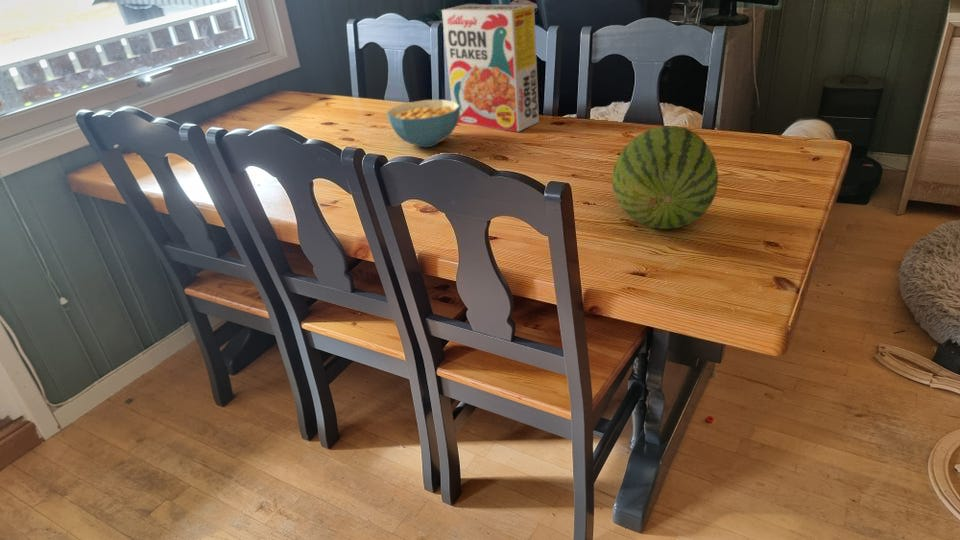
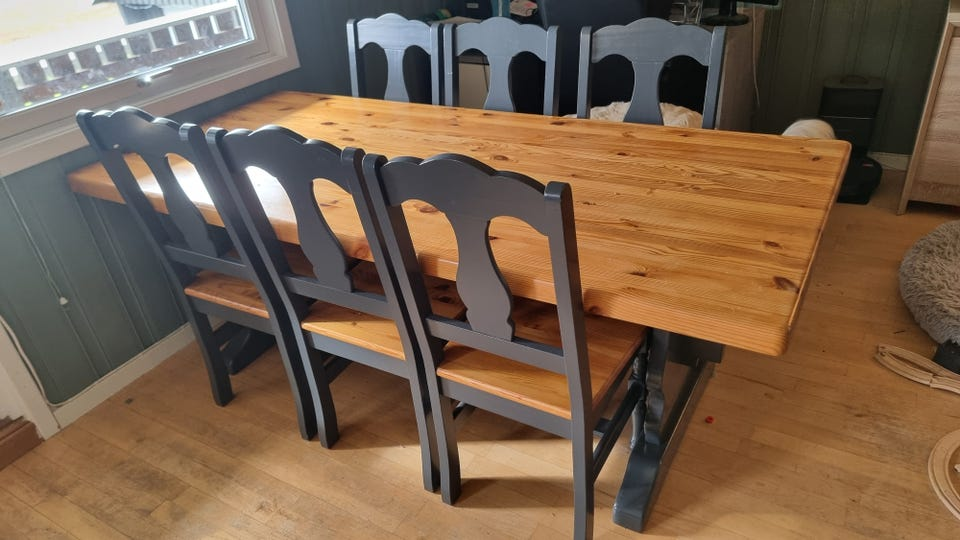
- fruit [611,125,719,230]
- cereal box [441,4,540,133]
- cereal bowl [385,99,460,148]
